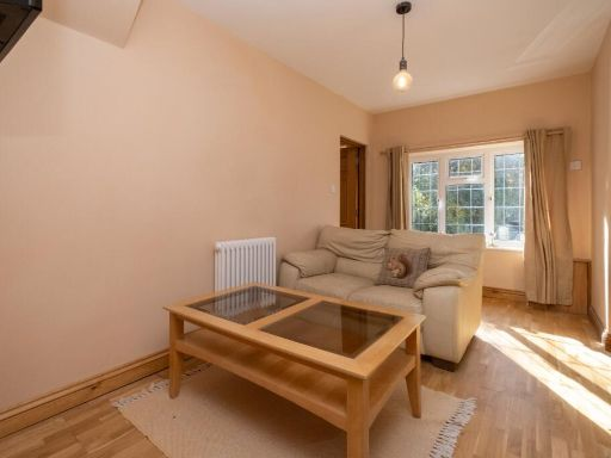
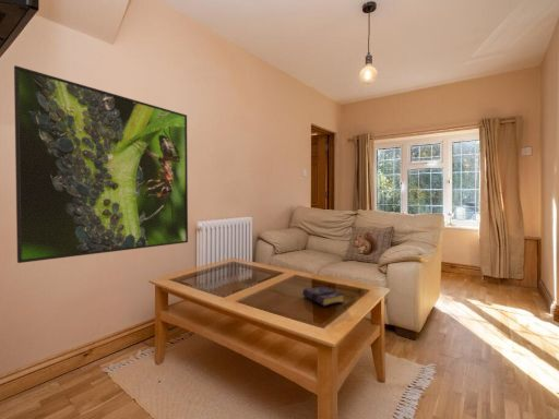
+ book [301,284,345,308]
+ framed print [13,64,189,264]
